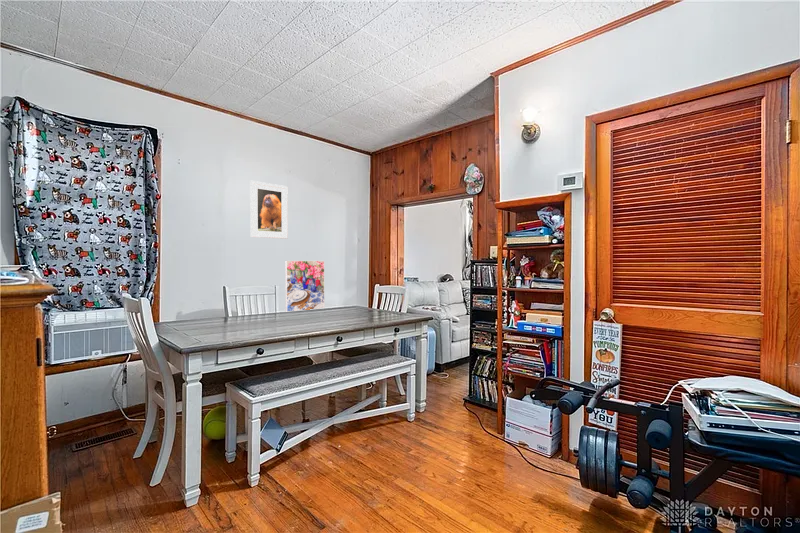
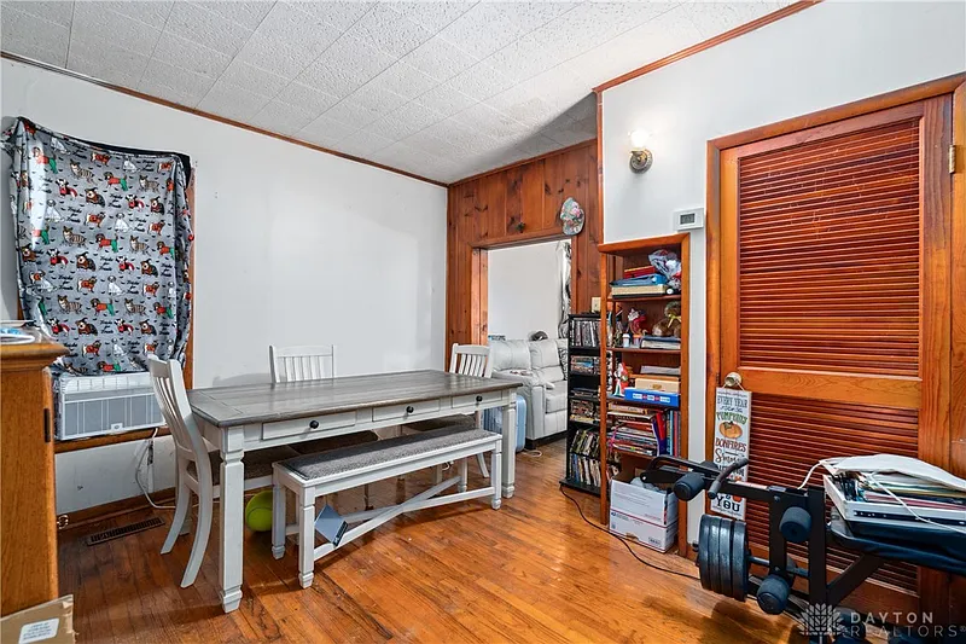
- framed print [284,260,326,313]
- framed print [249,180,289,240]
